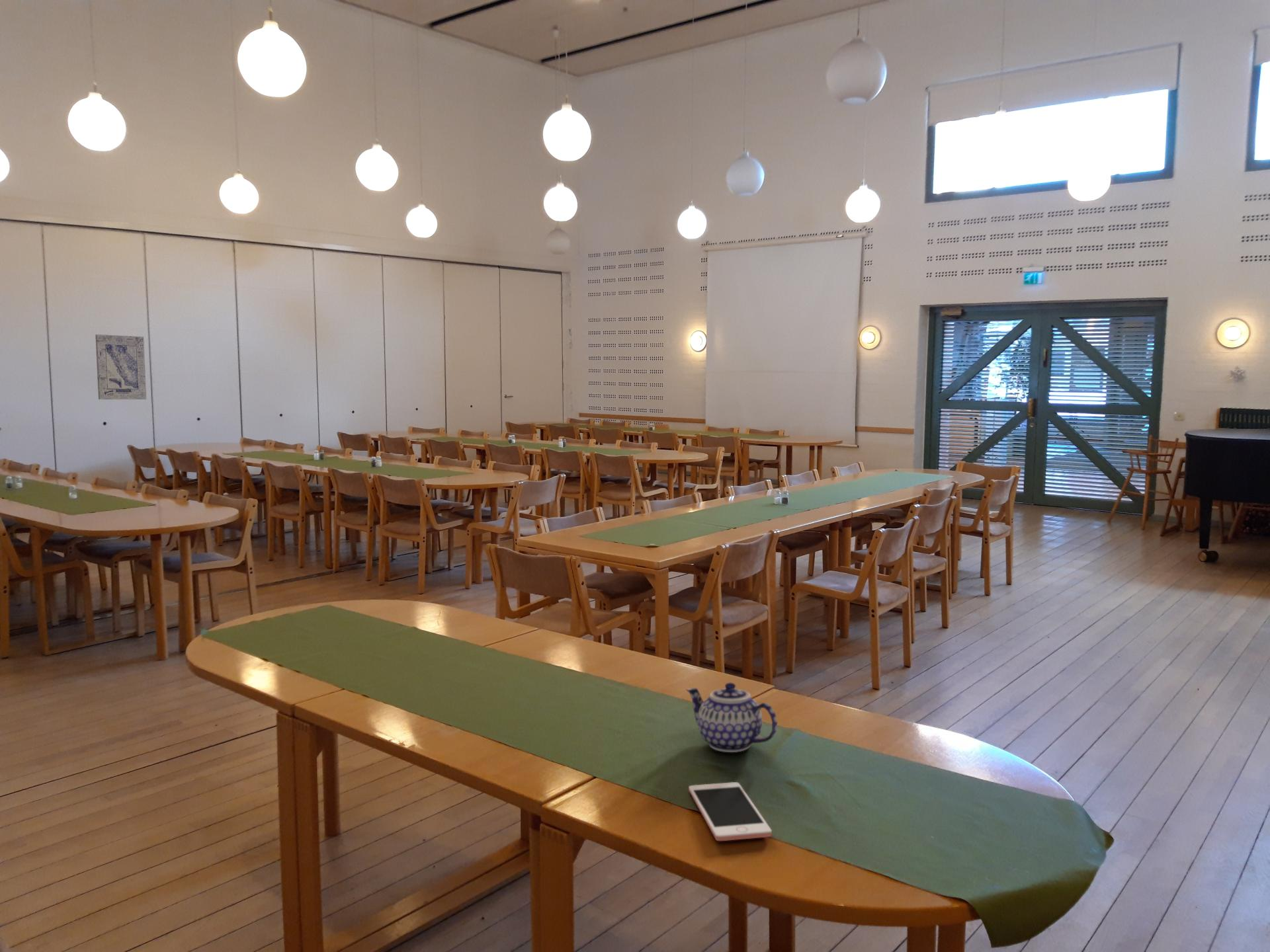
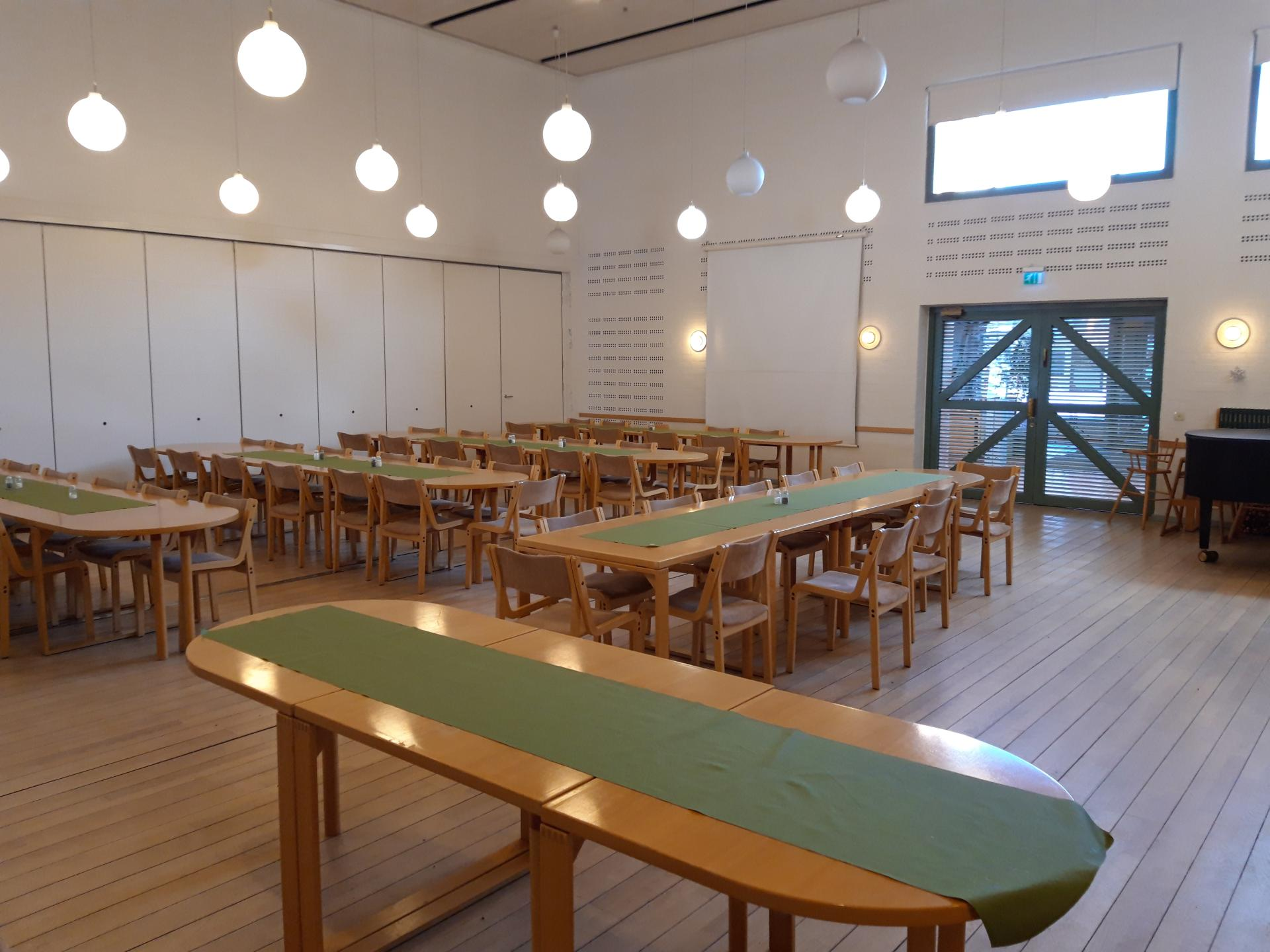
- cell phone [688,781,773,842]
- teapot [685,682,778,753]
- wall art [95,334,147,400]
